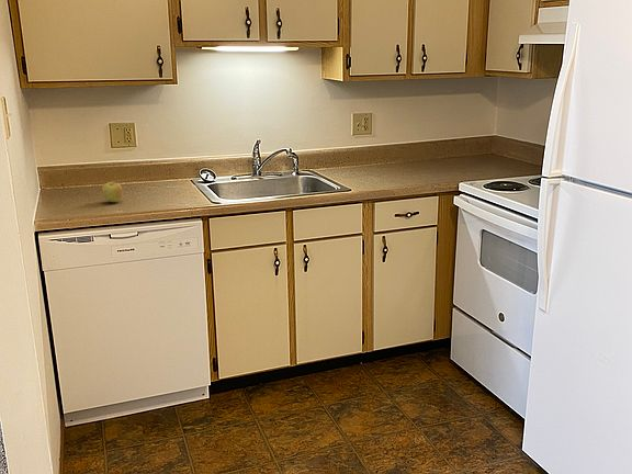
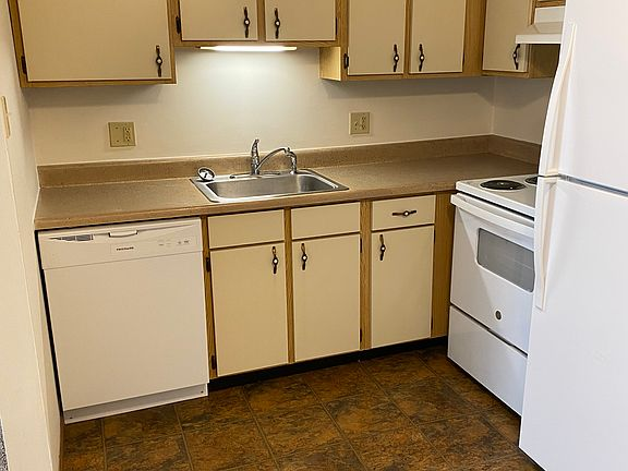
- apple [101,181,123,203]
